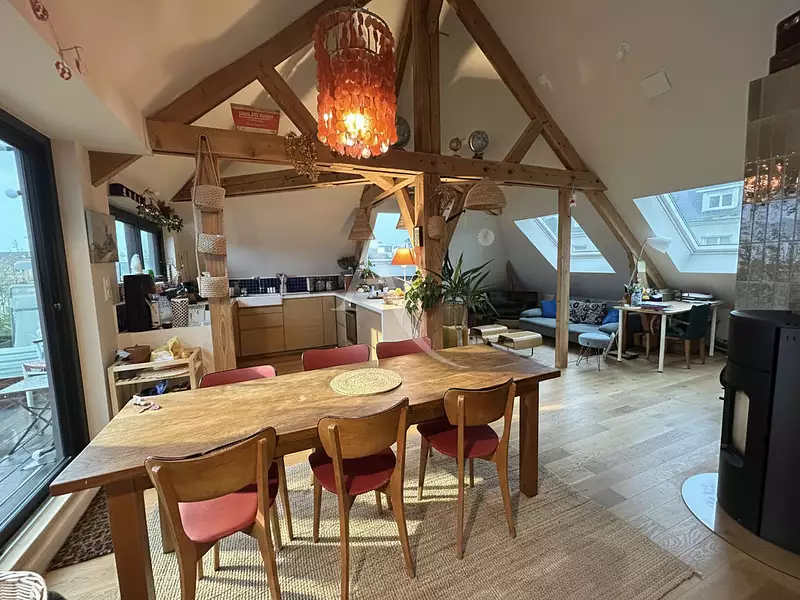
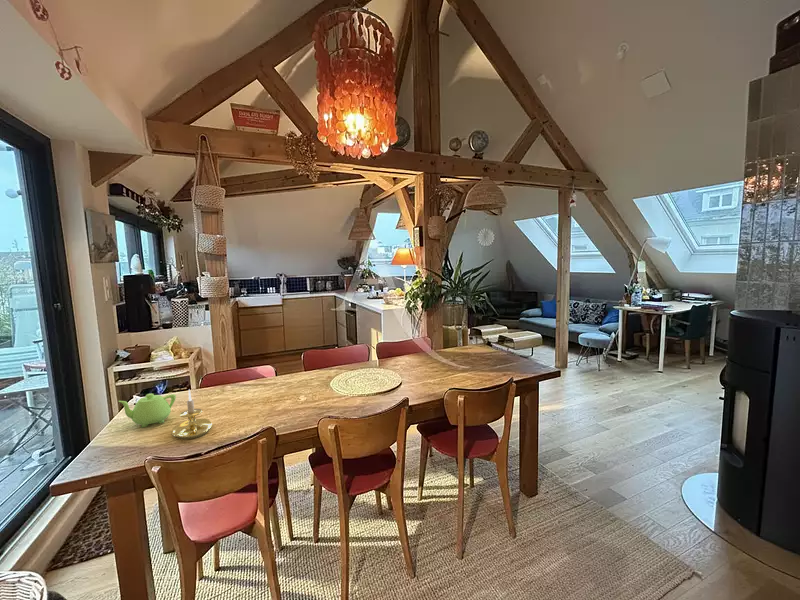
+ teapot [118,393,177,429]
+ candle holder [171,388,214,440]
